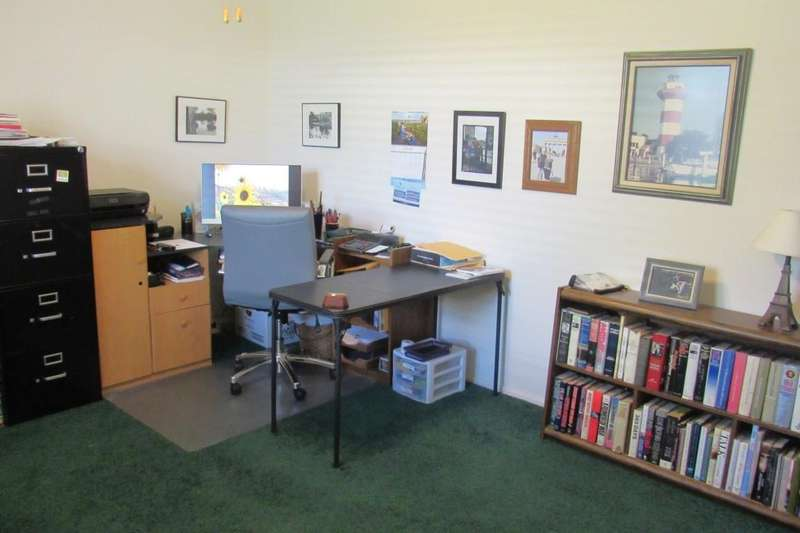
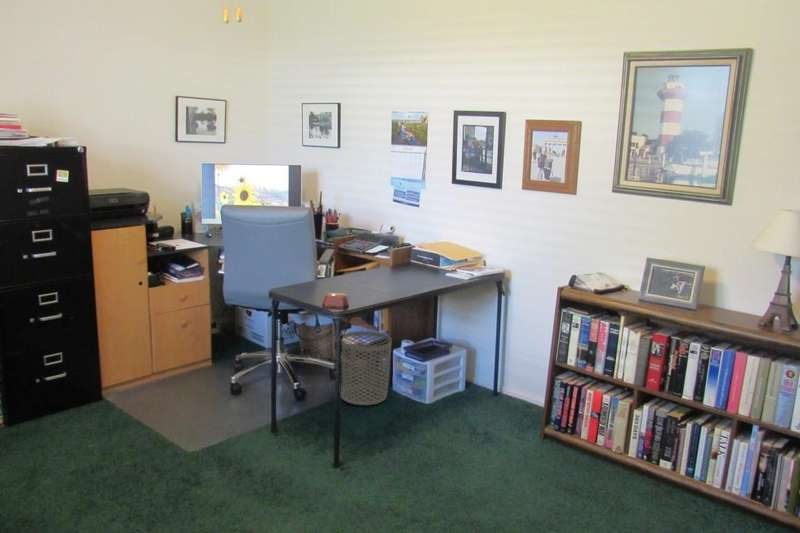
+ waste bin [340,330,393,406]
